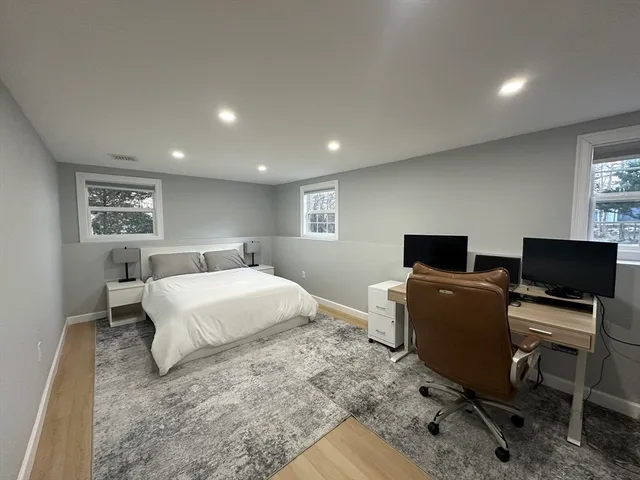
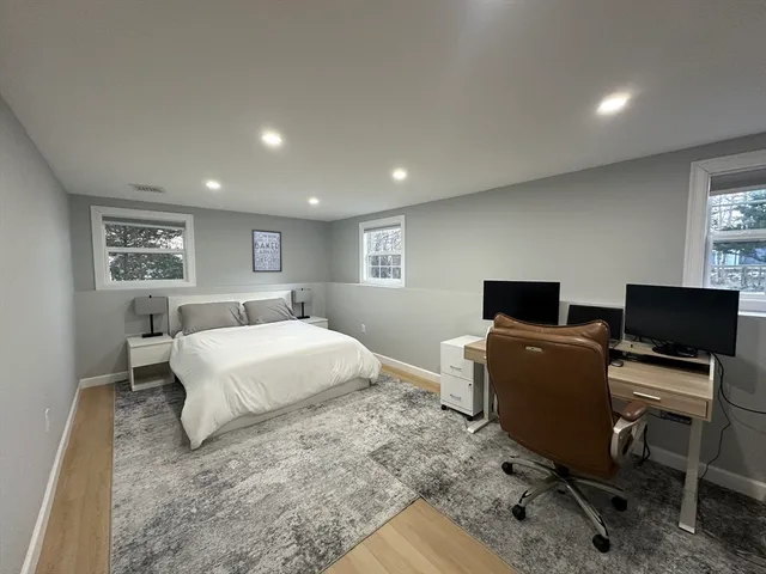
+ wall art [250,228,284,274]
